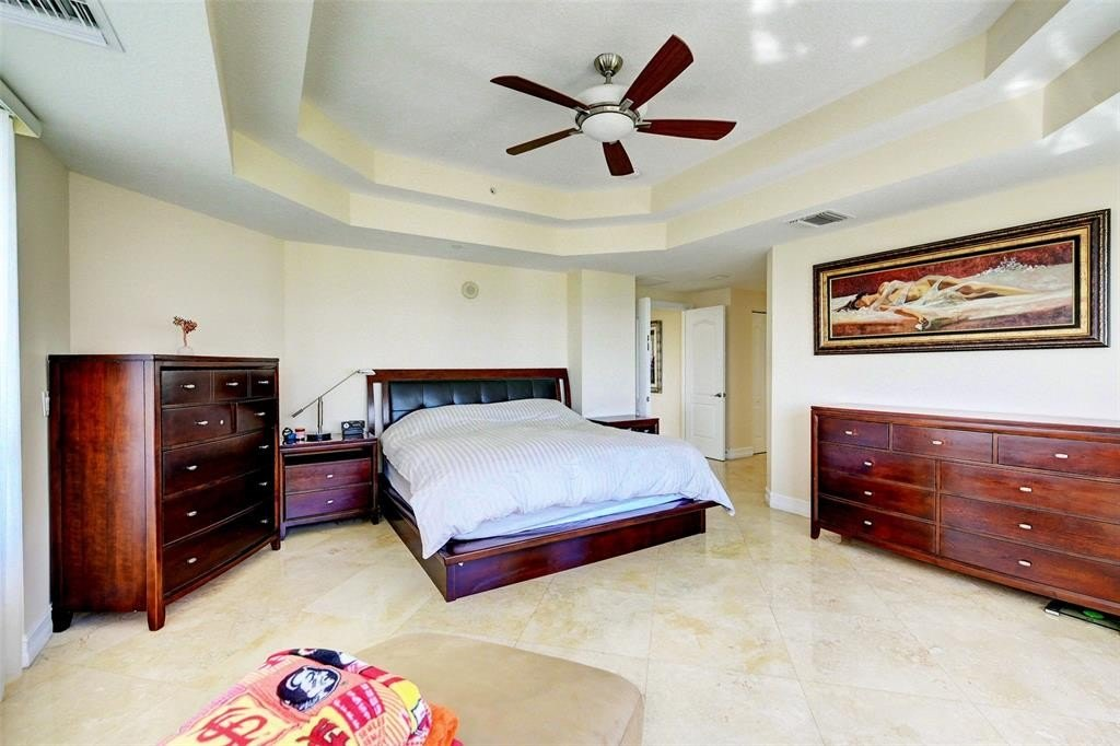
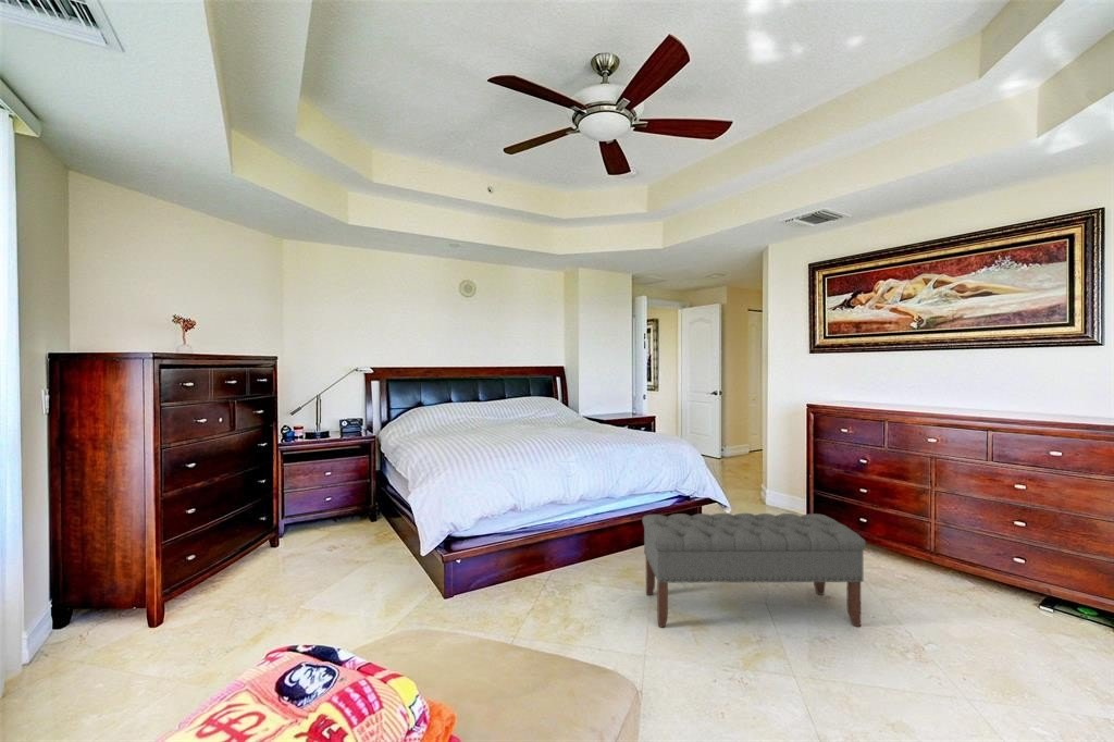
+ bench [641,512,867,628]
